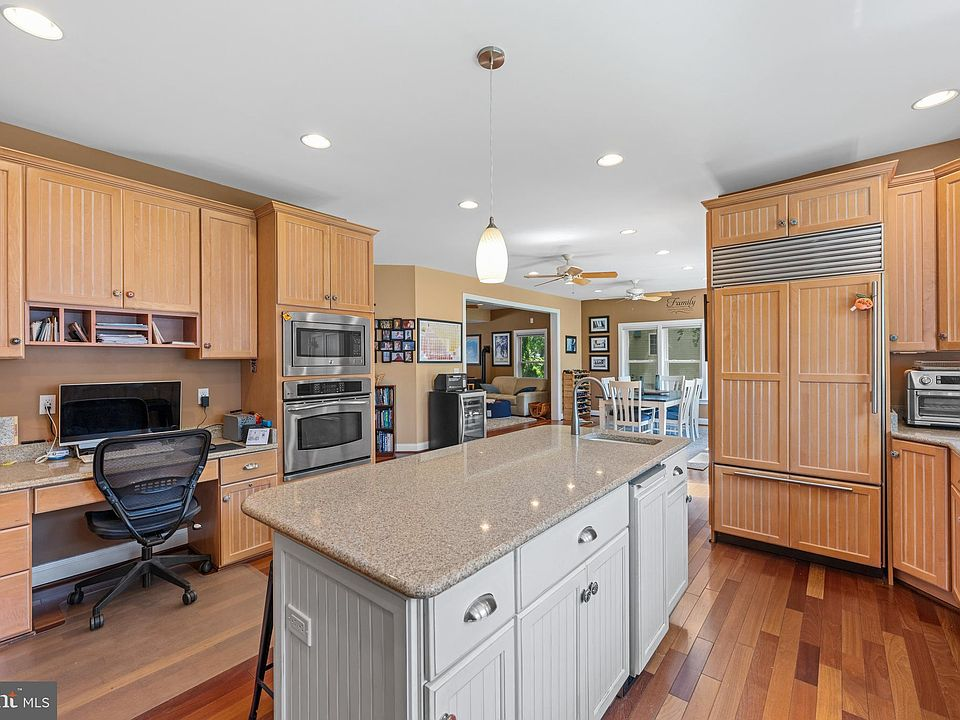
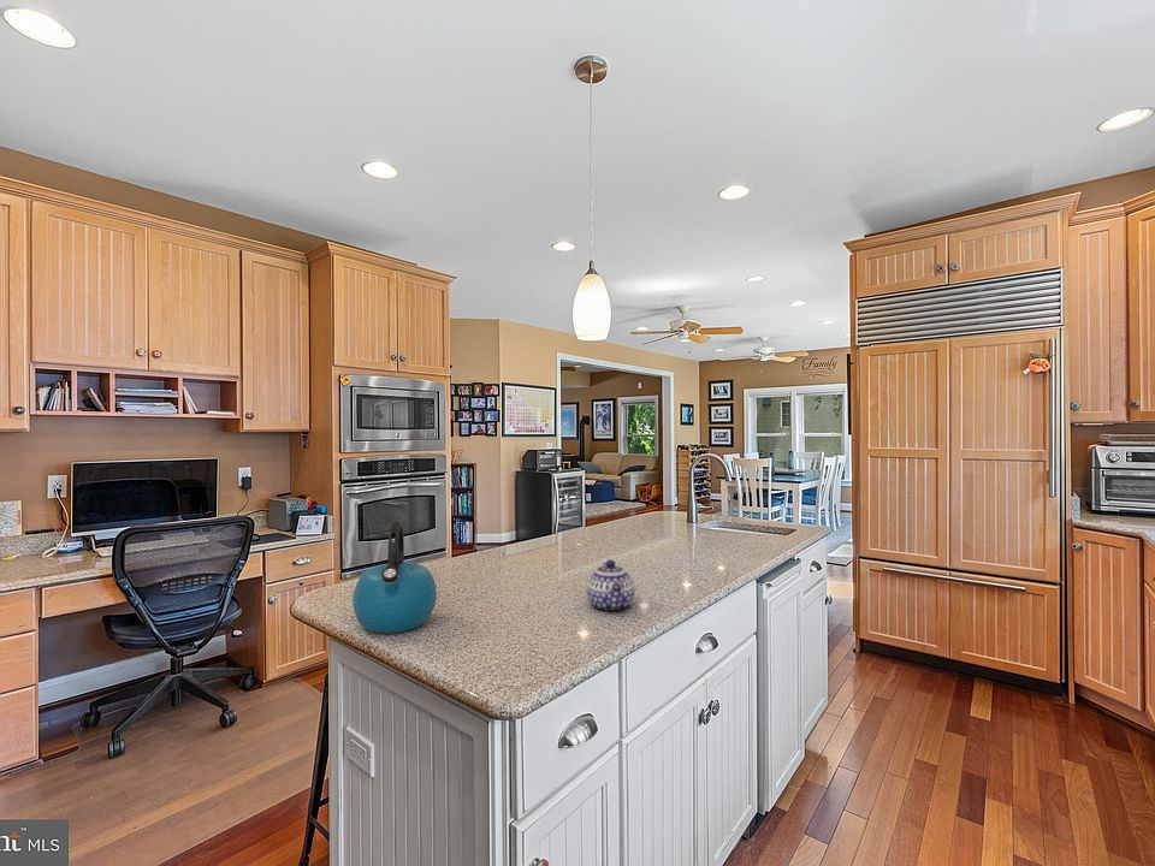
+ teapot [586,558,635,612]
+ kettle [351,518,438,634]
